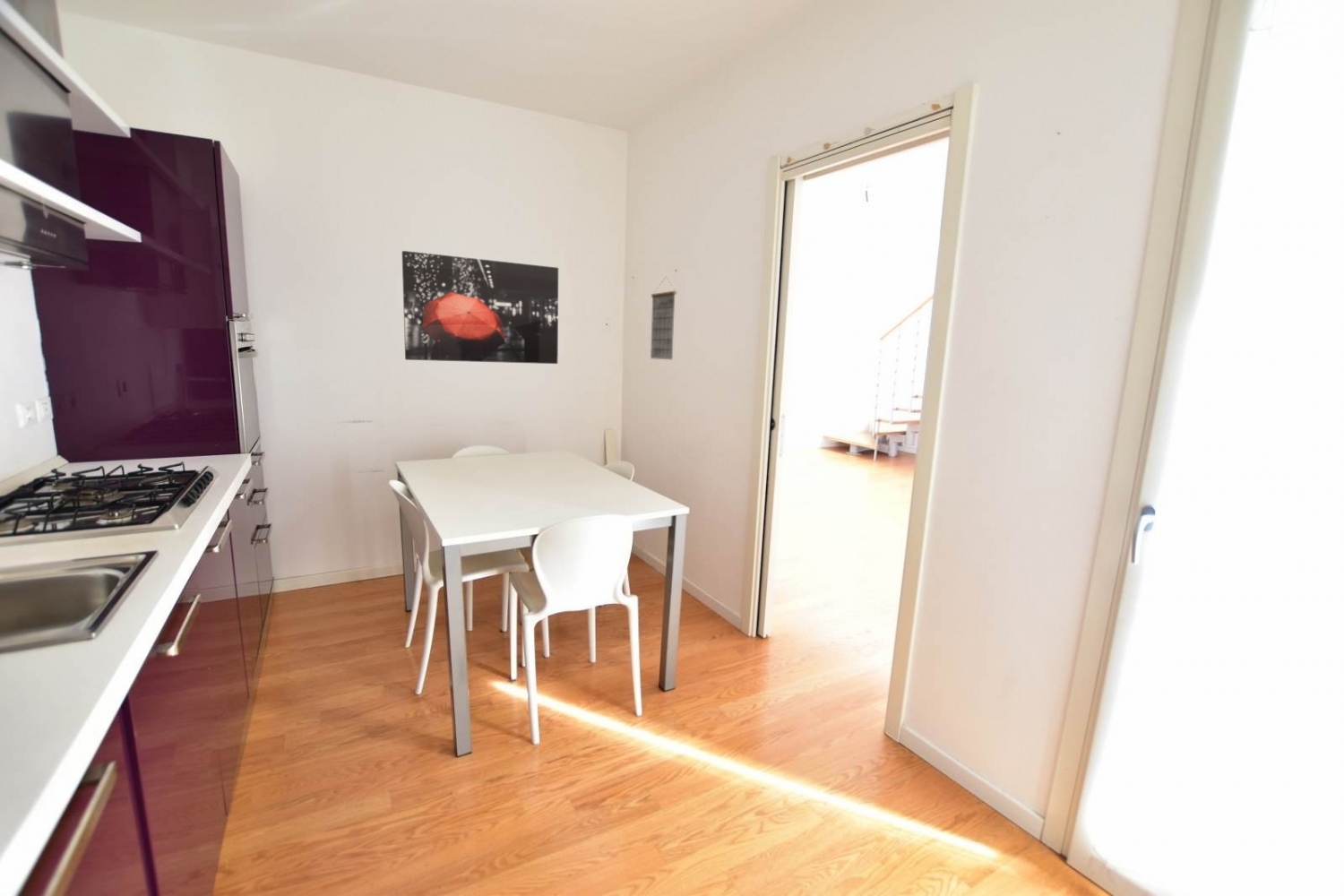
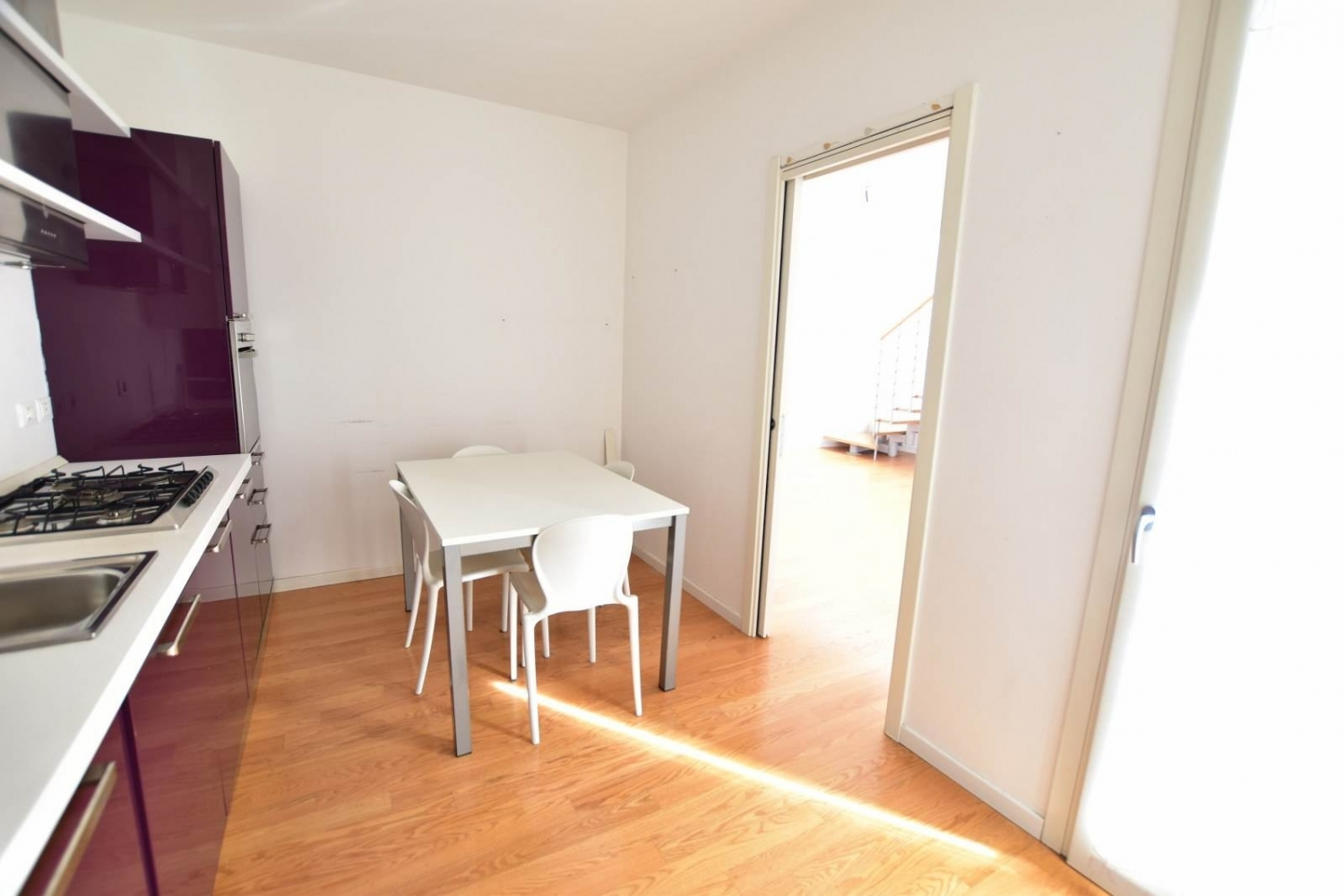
- wall art [401,250,559,365]
- calendar [650,276,677,360]
